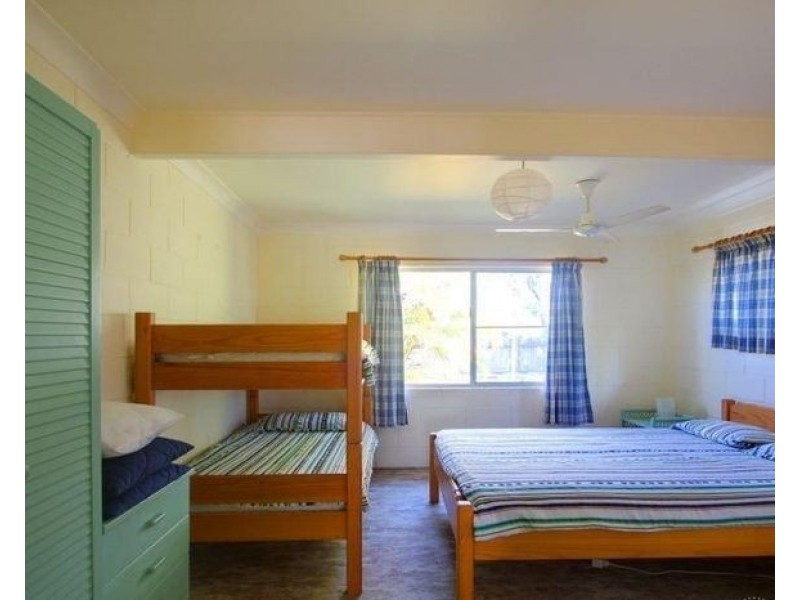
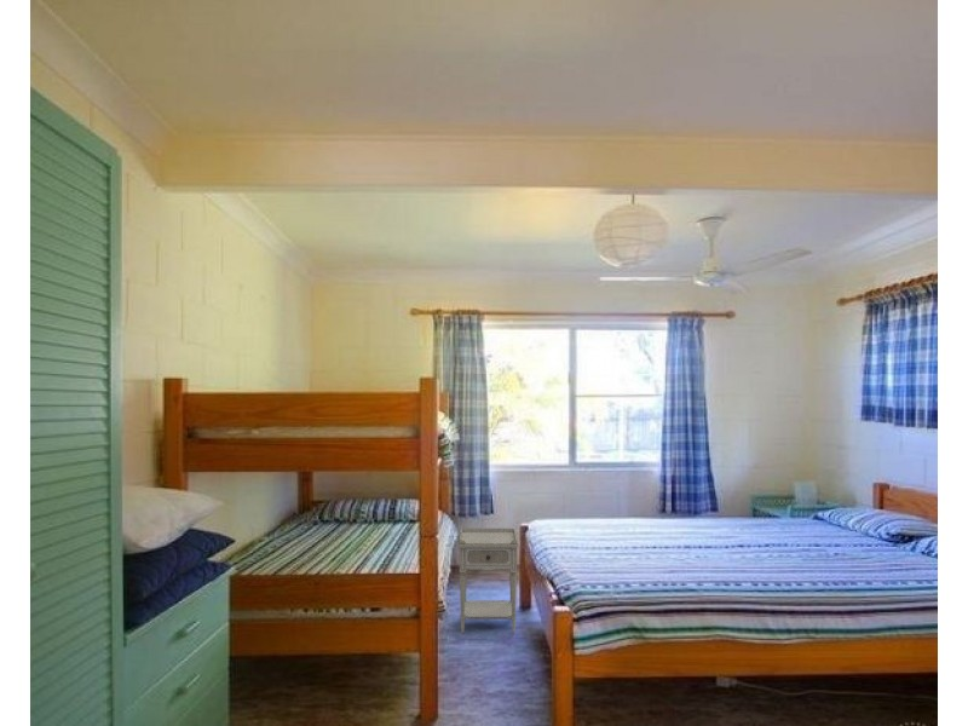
+ nightstand [455,528,522,634]
